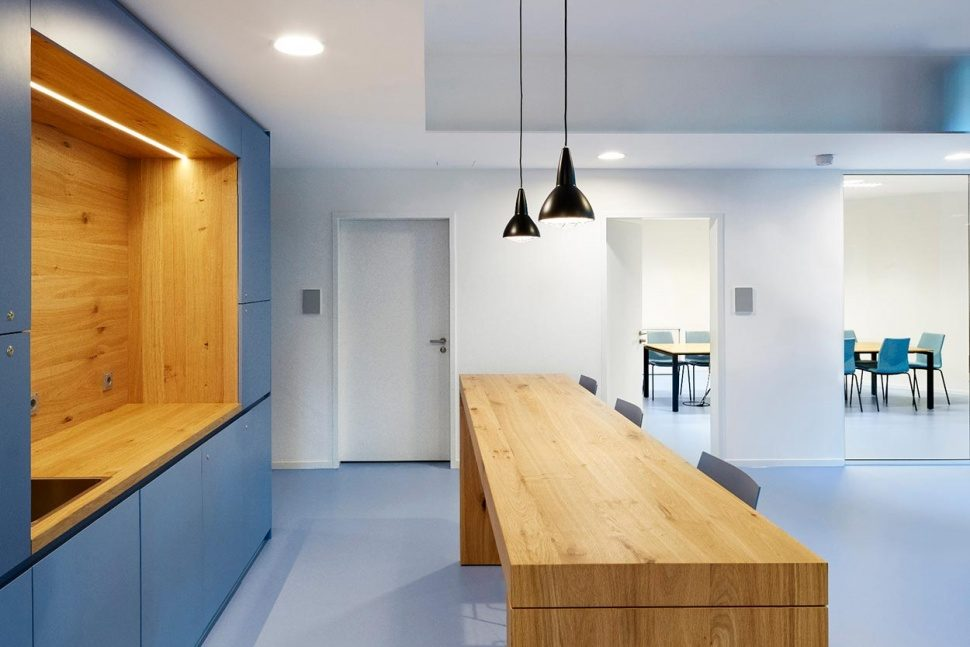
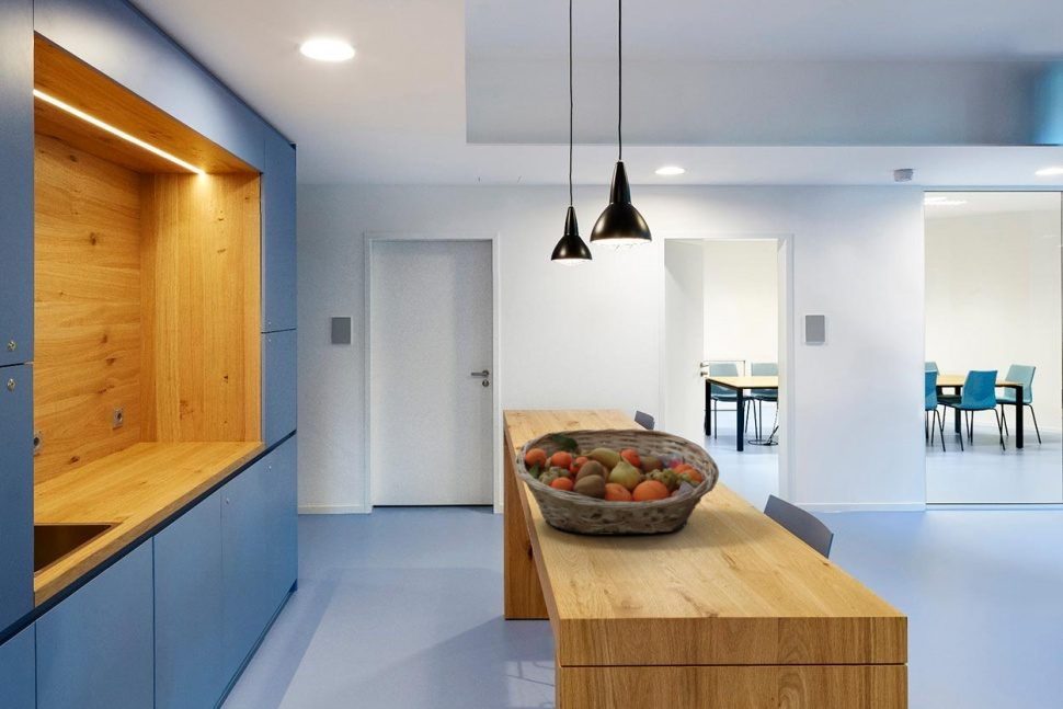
+ fruit basket [514,427,720,536]
